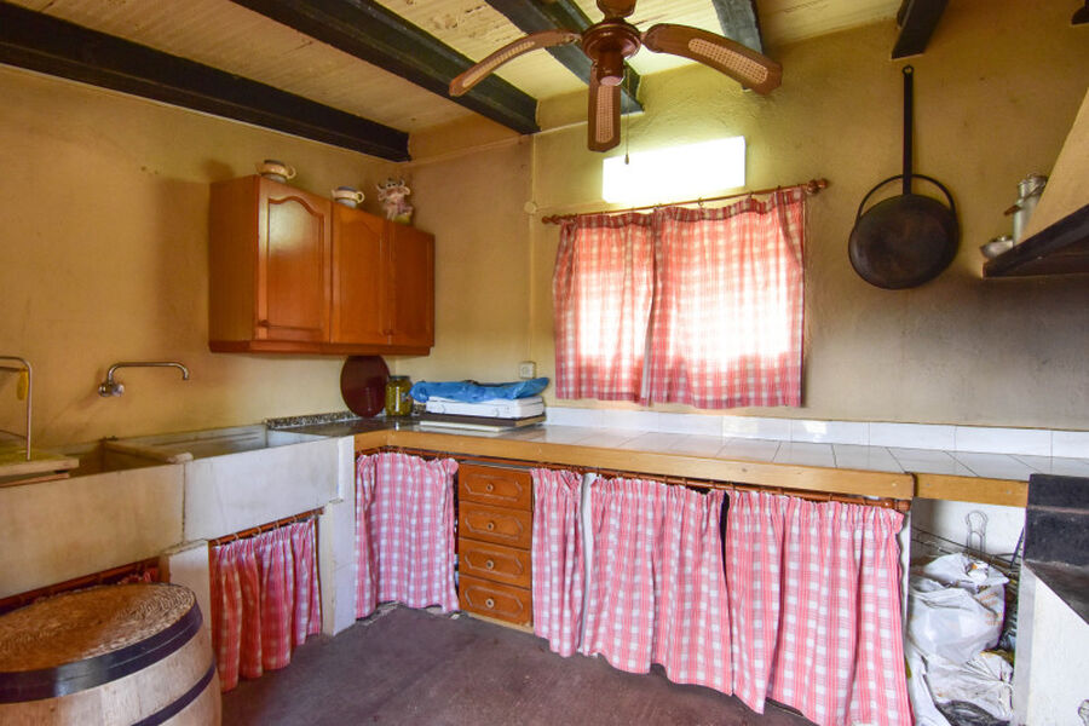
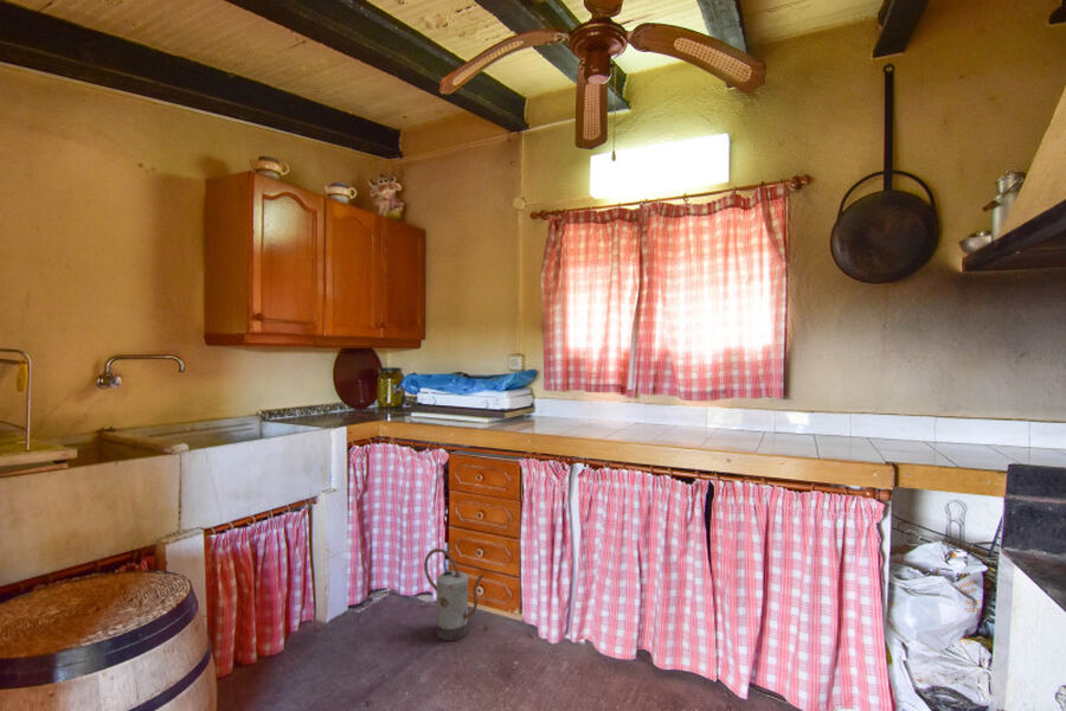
+ watering can [423,547,484,642]
